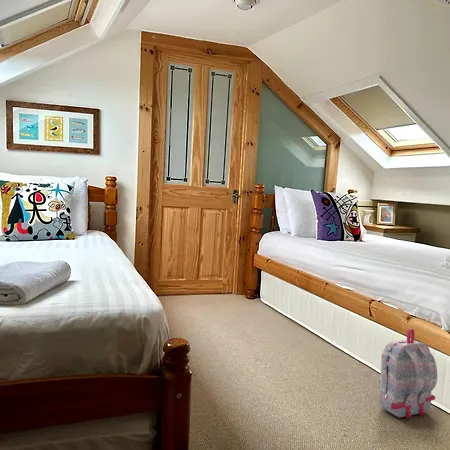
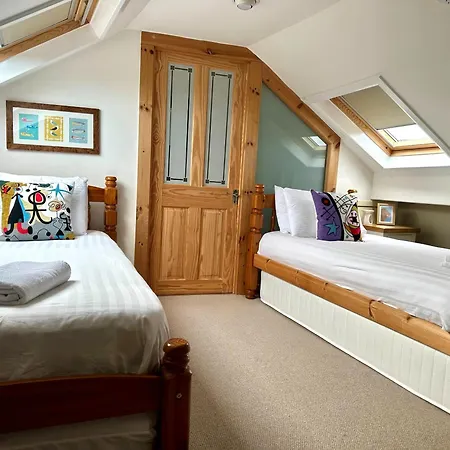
- backpack [378,328,438,419]
